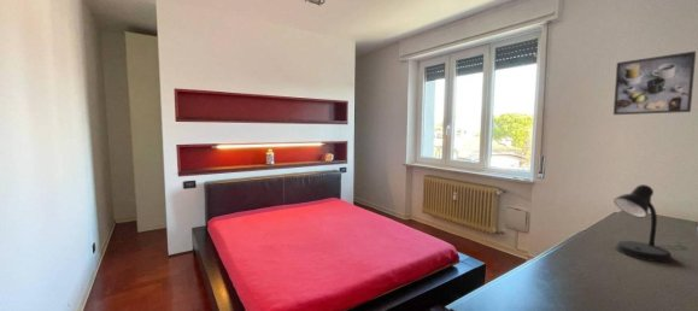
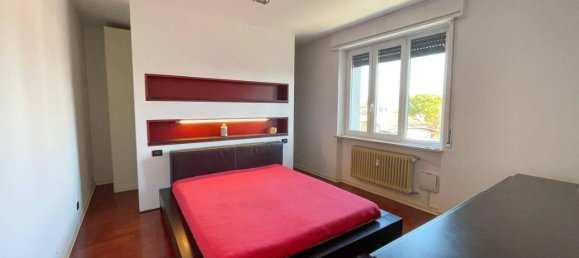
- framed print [612,51,697,116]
- desk lamp [612,183,682,264]
